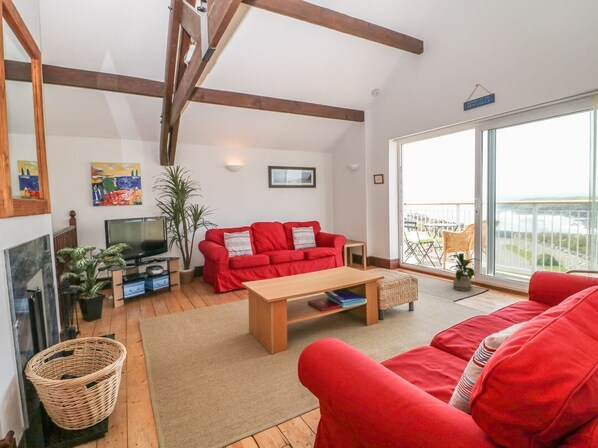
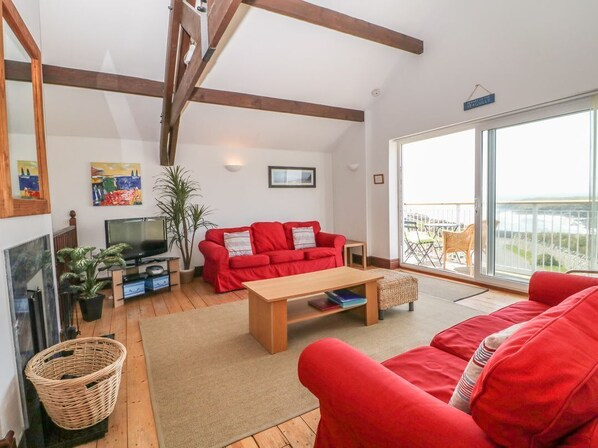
- house plant [447,252,481,292]
